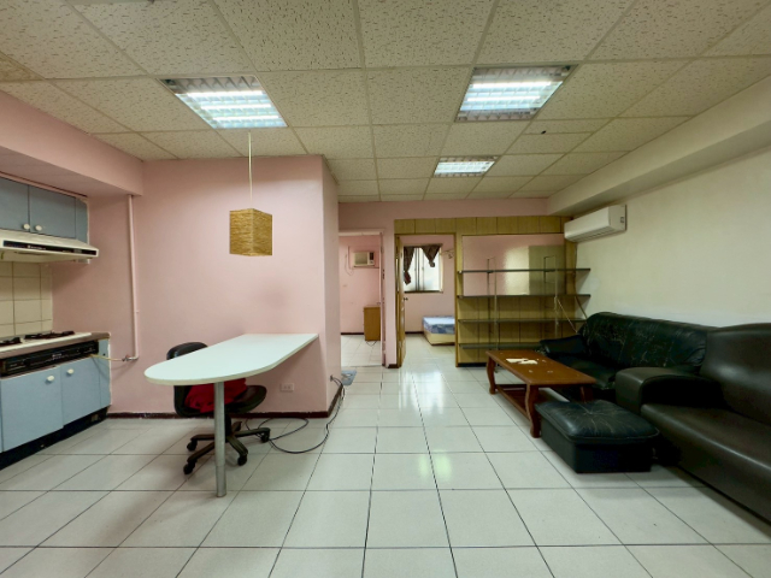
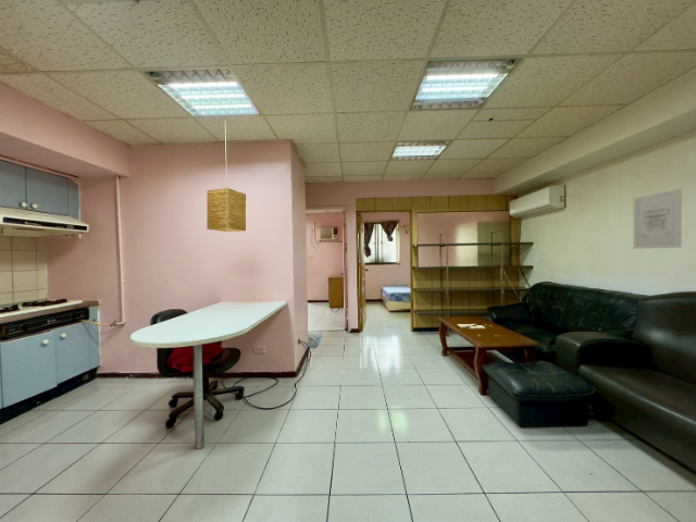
+ wall art [632,187,683,250]
